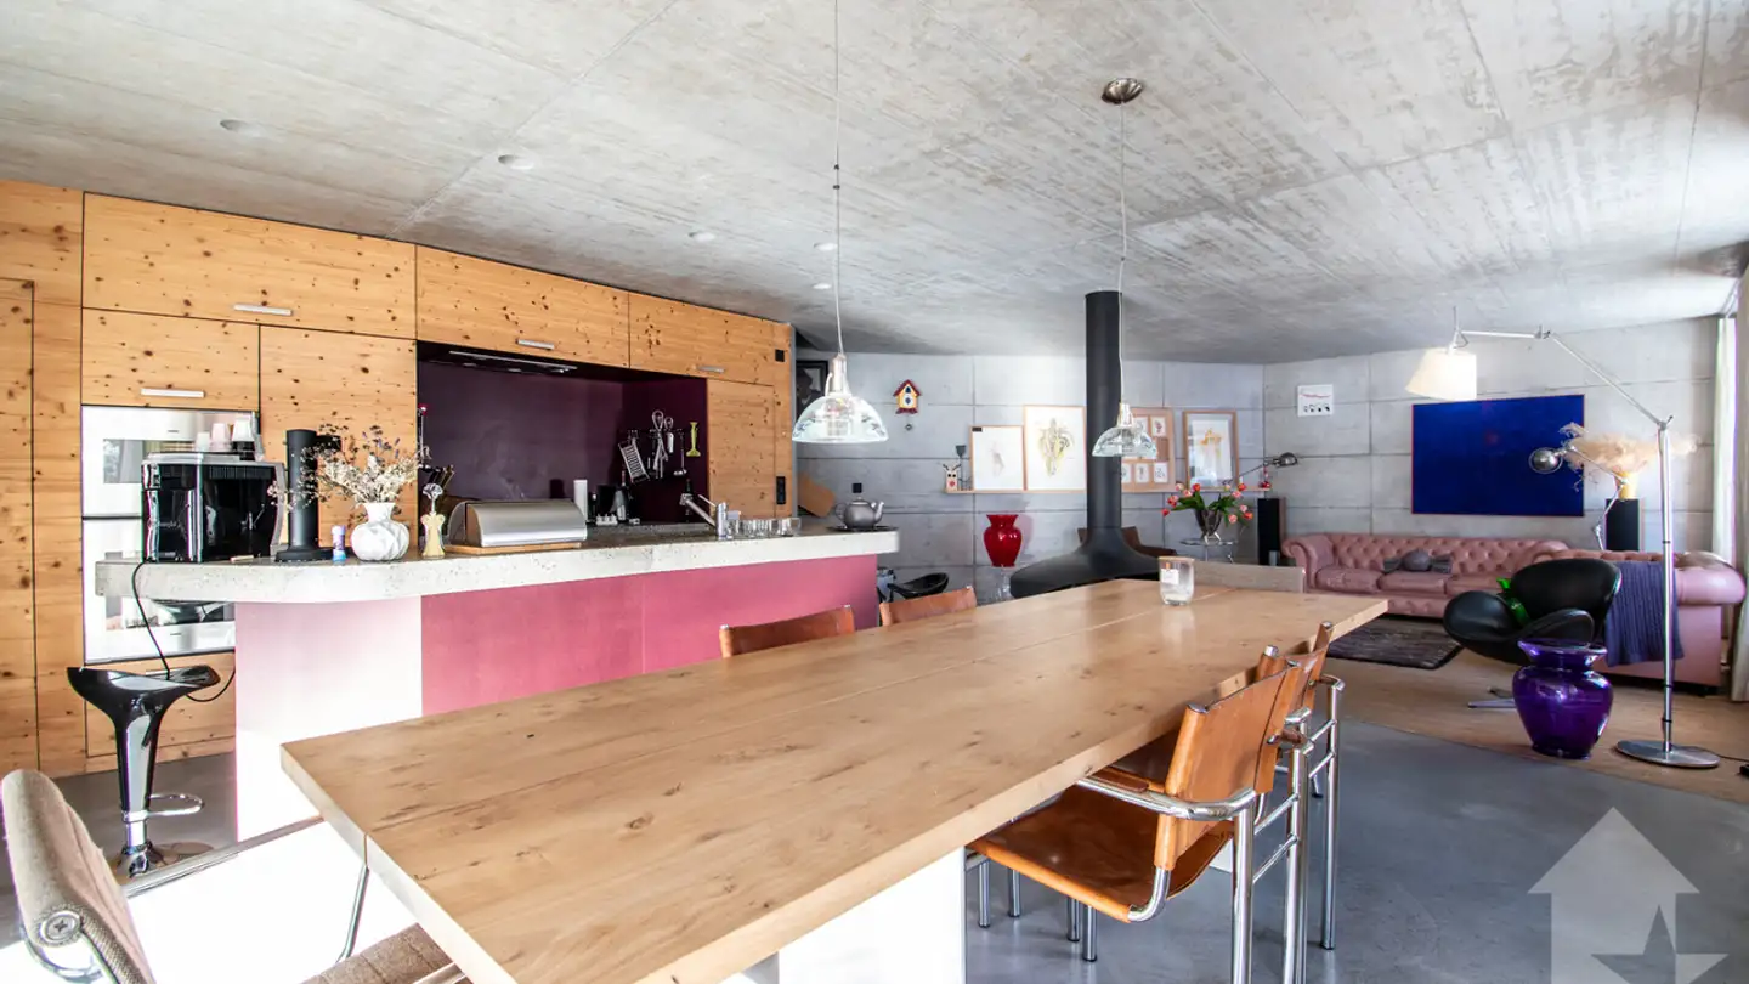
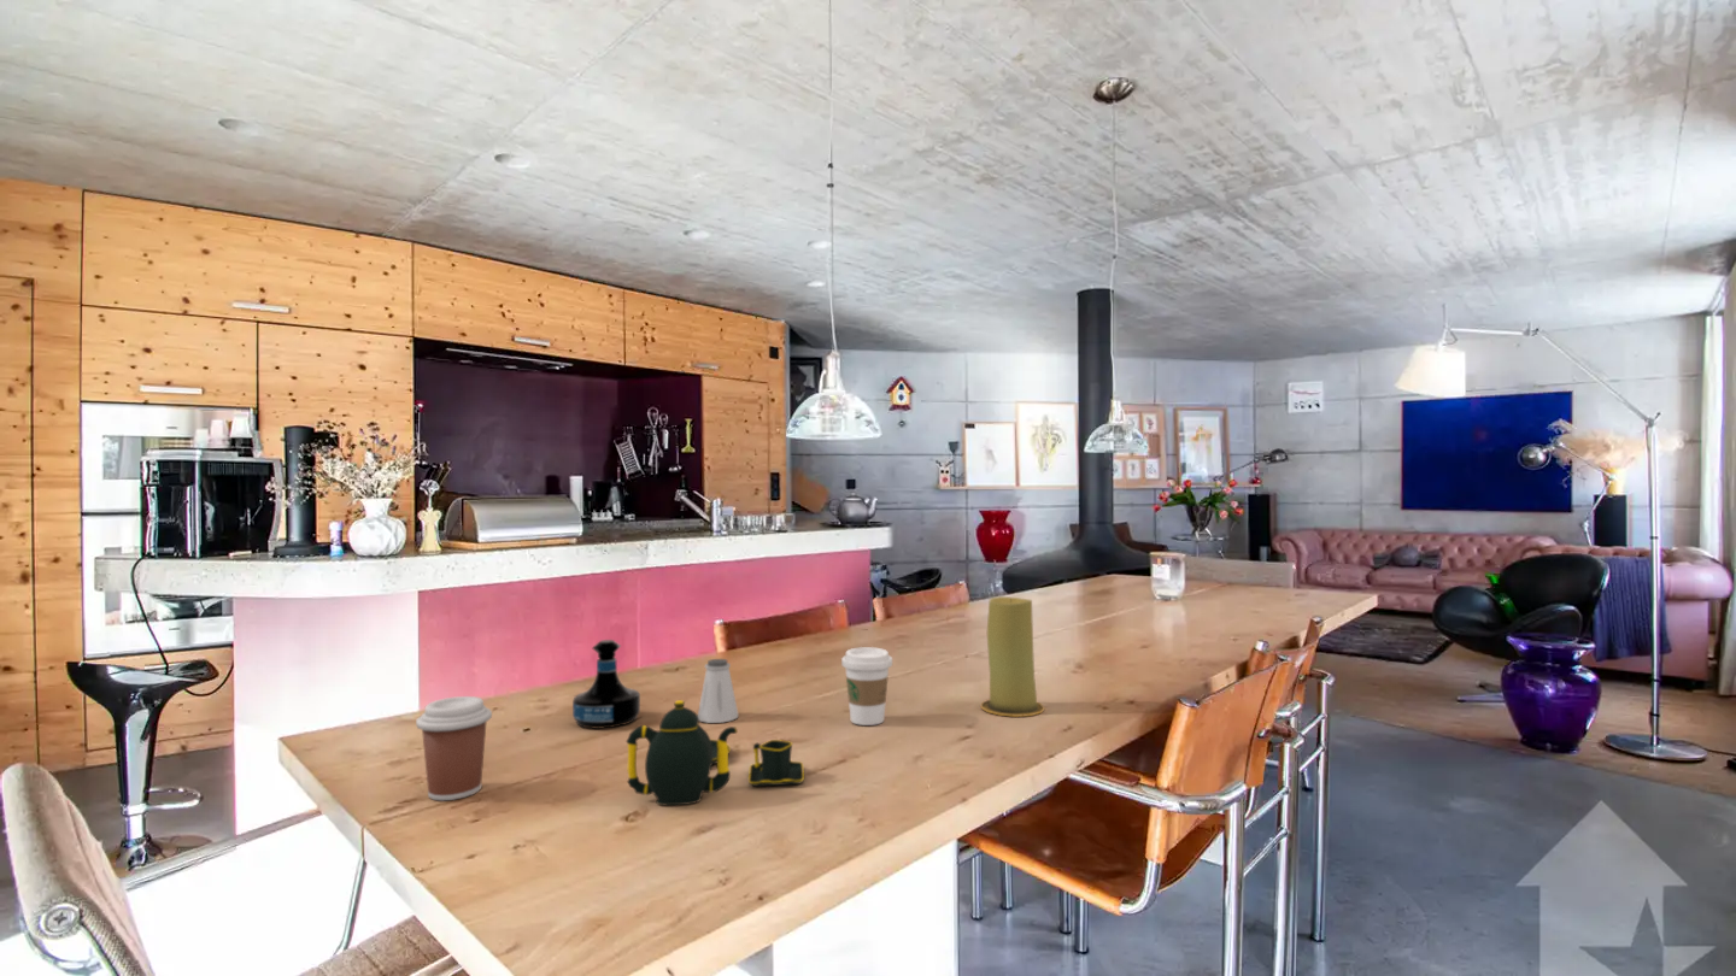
+ saltshaker [697,658,739,724]
+ coffee cup [840,646,893,727]
+ tequila bottle [571,639,641,729]
+ candle [980,595,1046,718]
+ teapot [624,699,805,806]
+ coffee cup [415,695,493,801]
